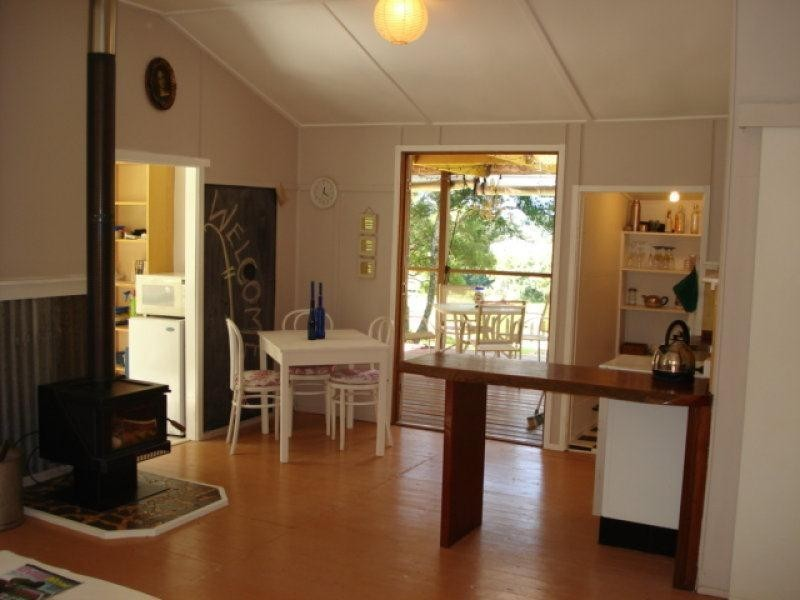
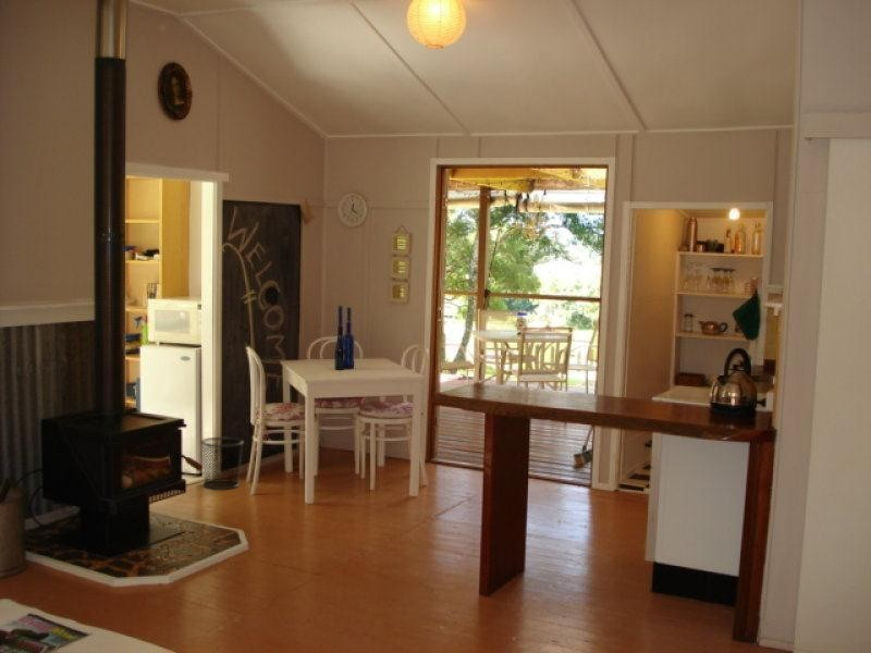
+ waste bin [199,436,245,491]
